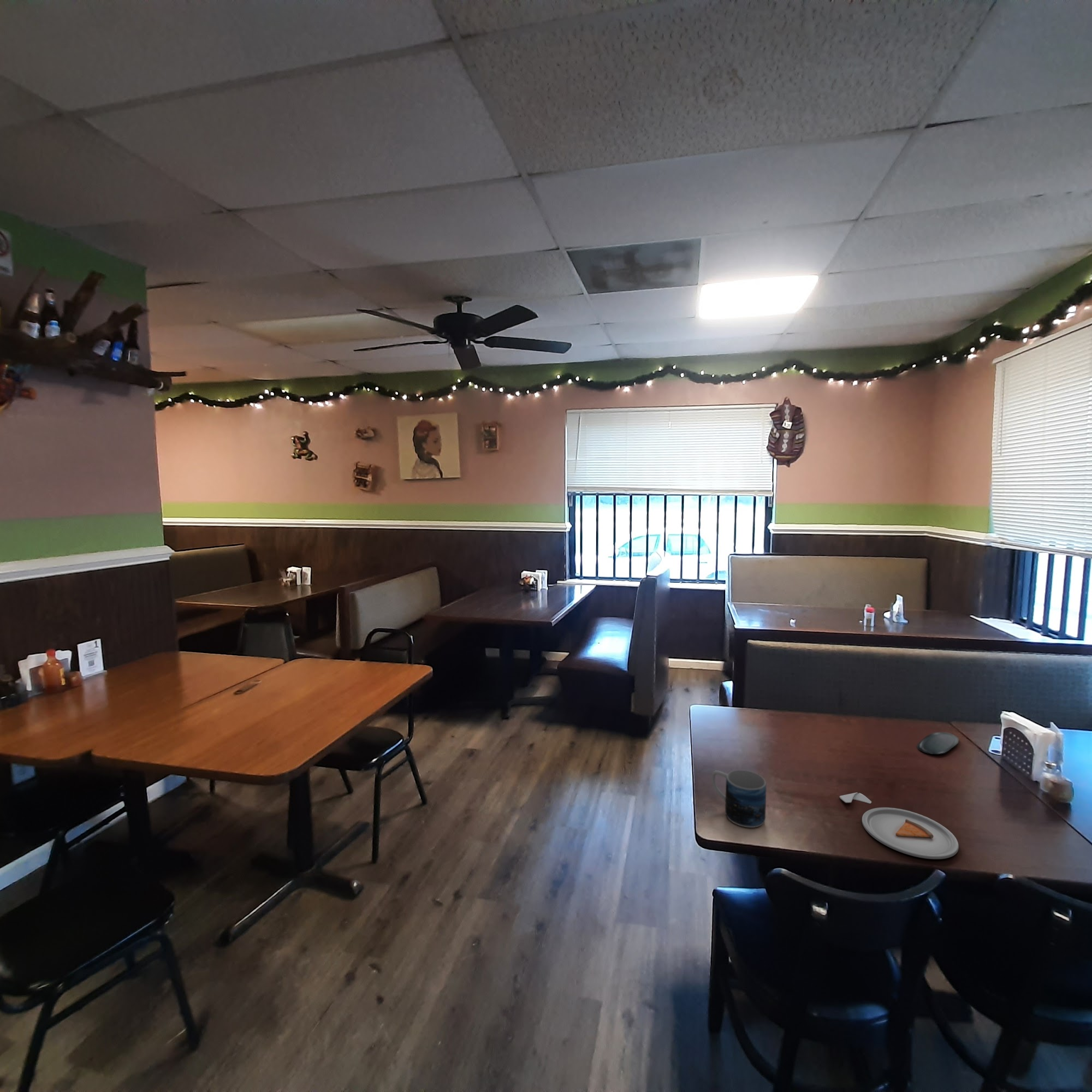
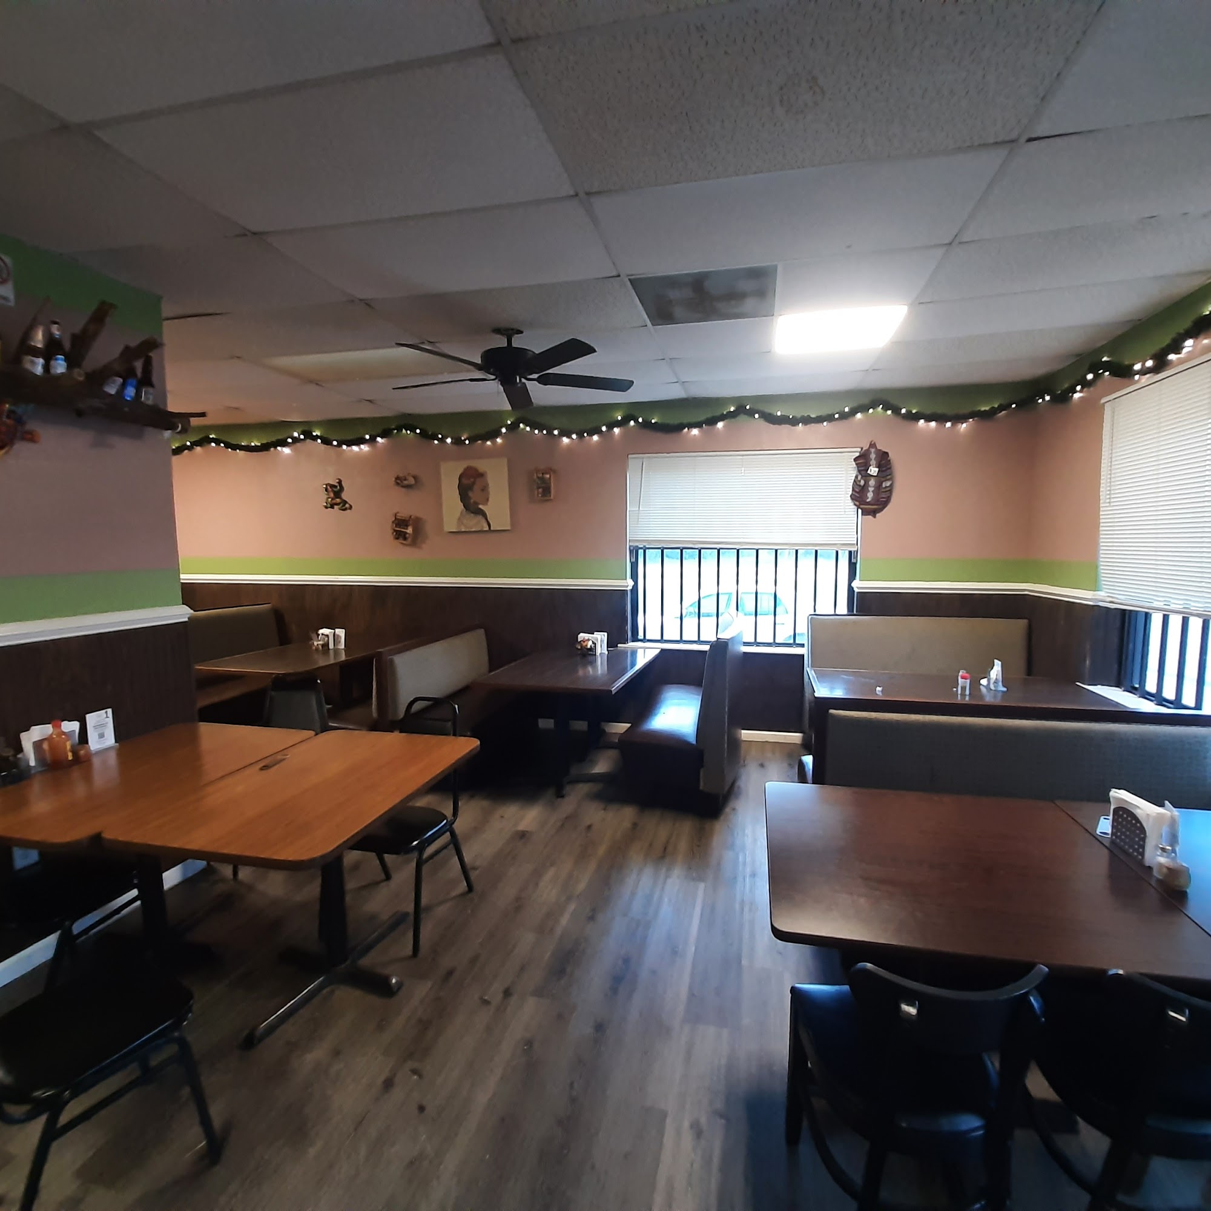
- mug [711,769,767,828]
- oval tray [916,732,959,755]
- dinner plate [839,792,959,860]
